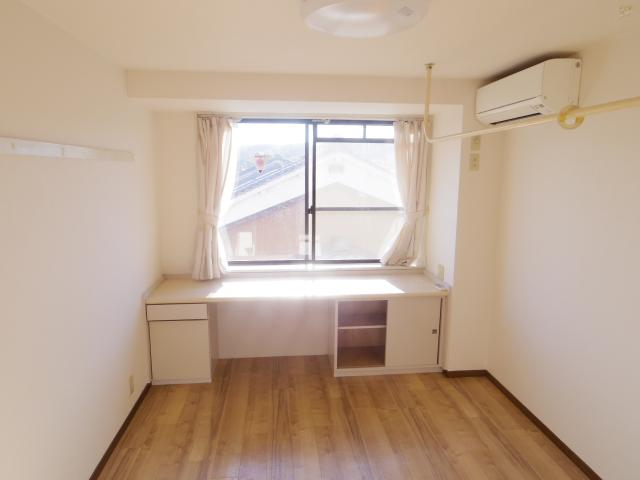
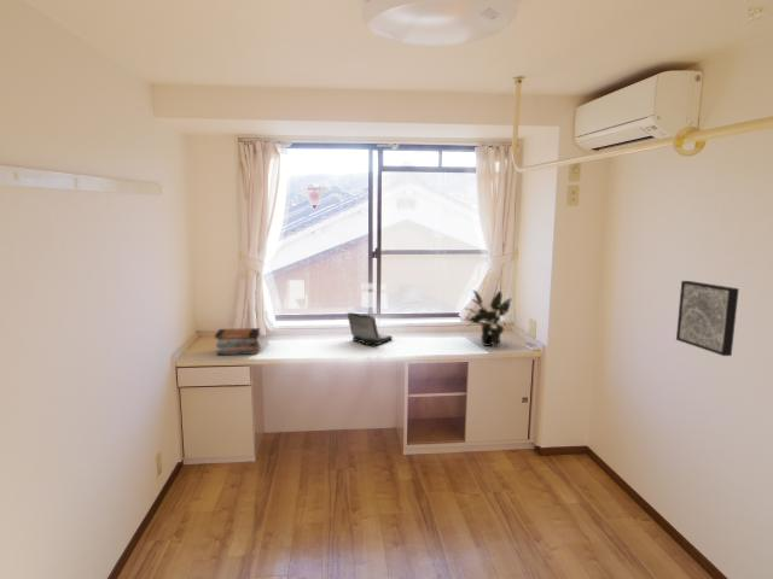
+ potted plant [465,290,513,349]
+ wall art [675,280,740,357]
+ laptop [347,311,394,347]
+ book stack [214,327,262,356]
